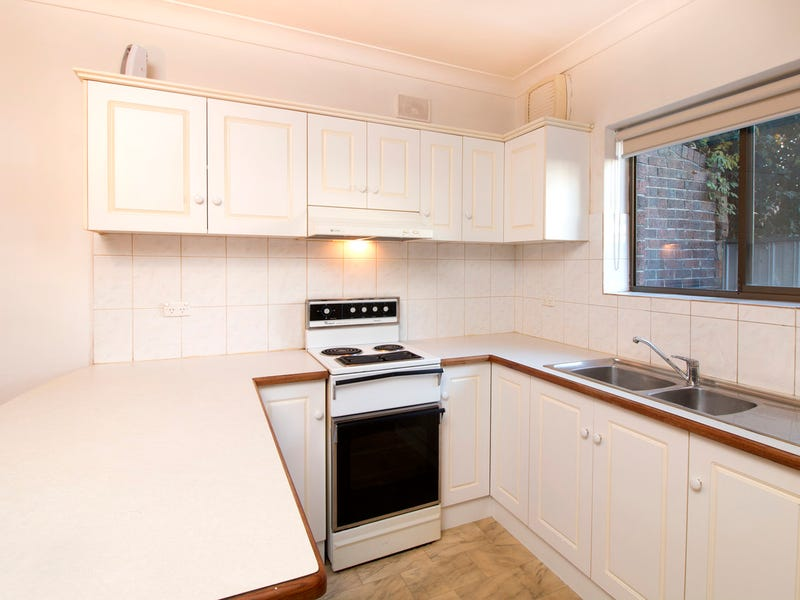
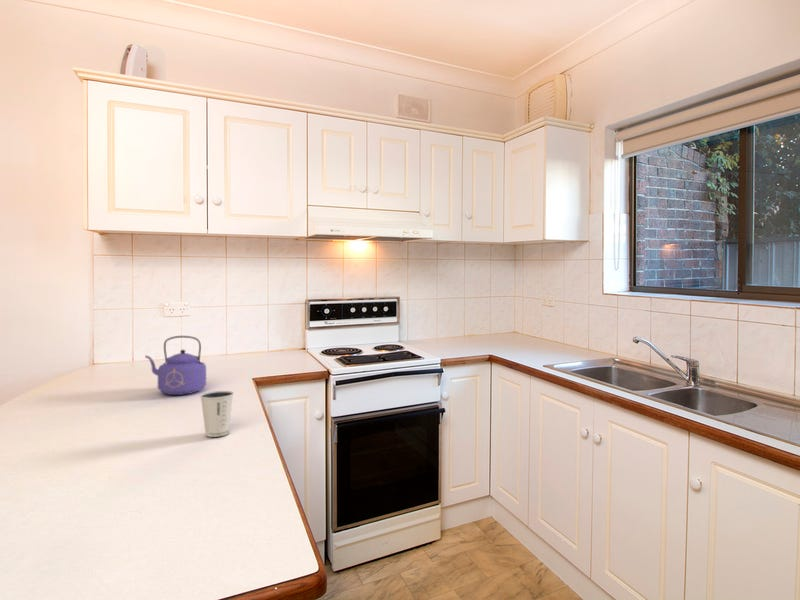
+ dixie cup [199,390,235,438]
+ kettle [144,335,207,396]
